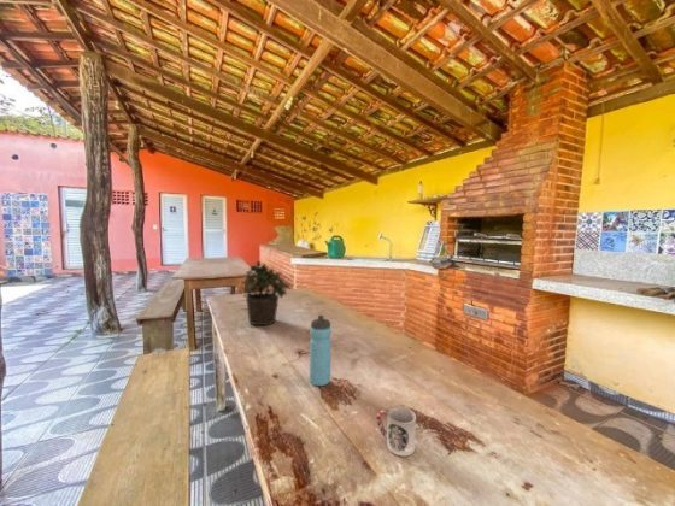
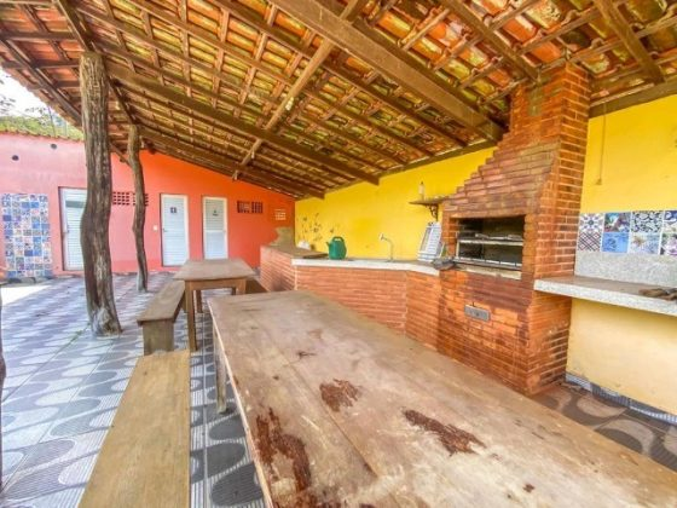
- potted plant [240,259,290,326]
- cup [375,405,417,458]
- water bottle [309,314,333,387]
